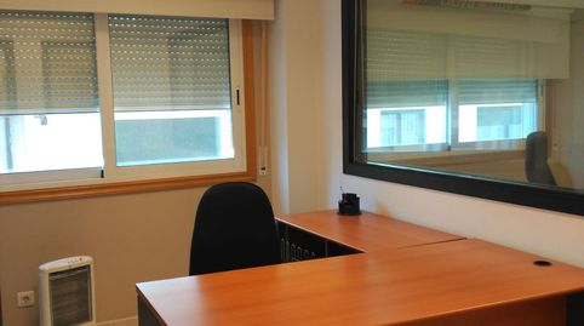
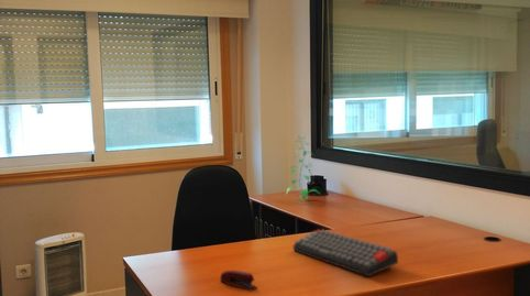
+ stapler [219,270,258,292]
+ plant [286,135,321,202]
+ keyboard [291,229,399,277]
